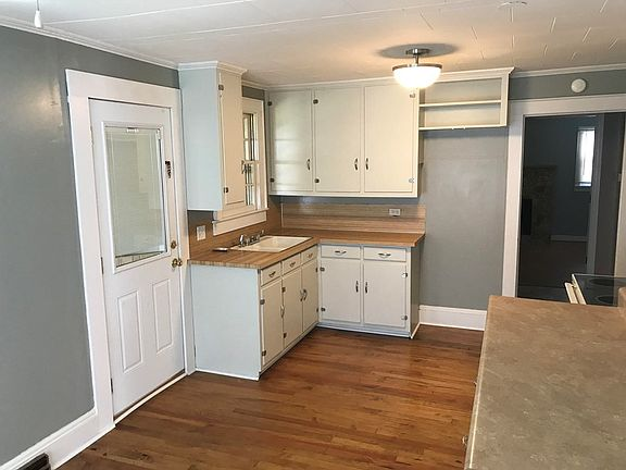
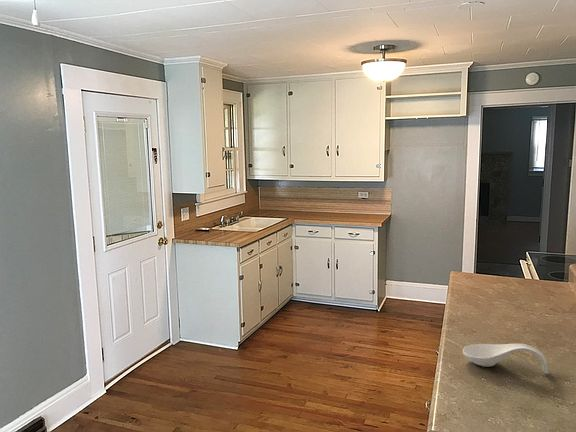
+ spoon rest [462,343,549,375]
